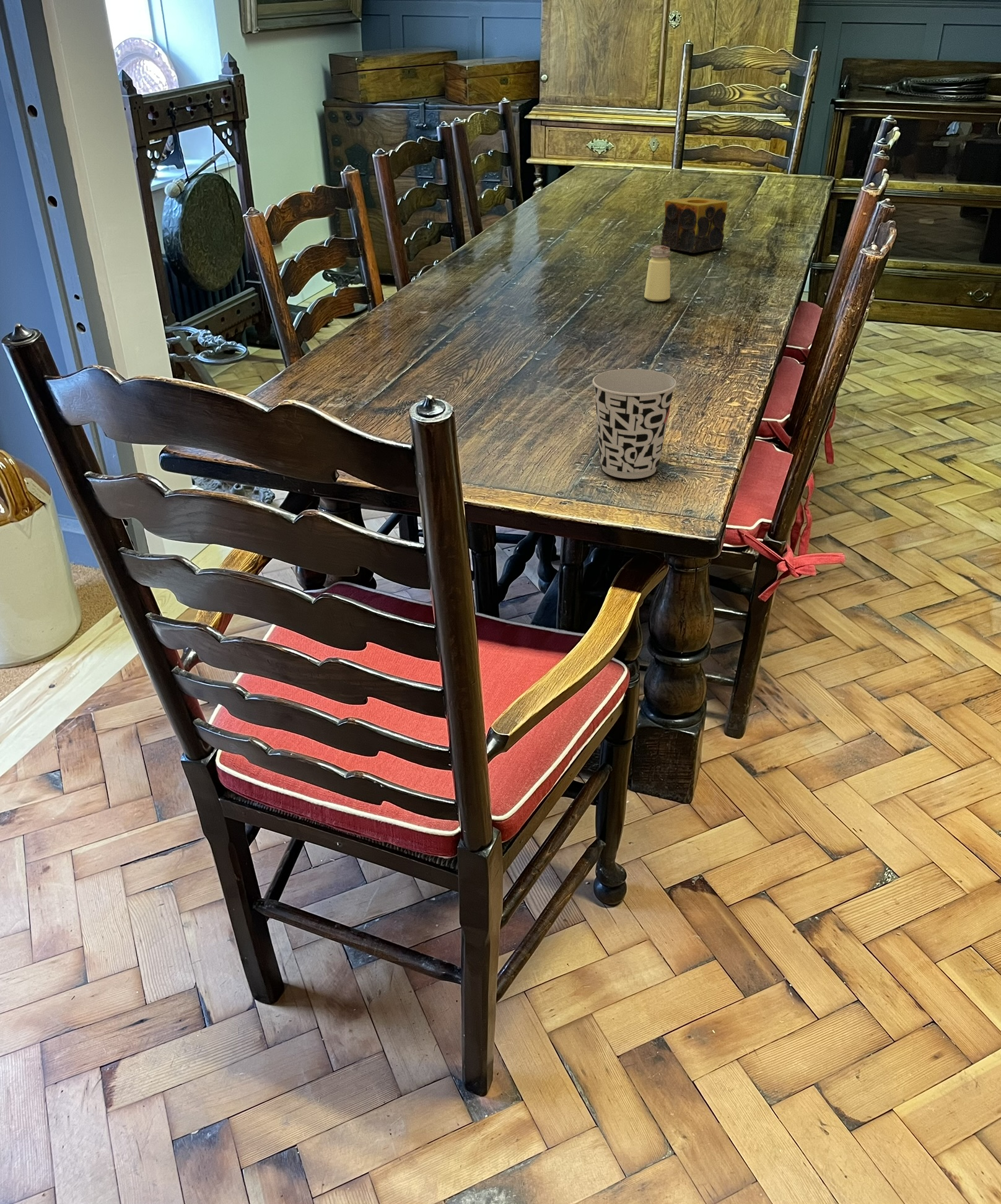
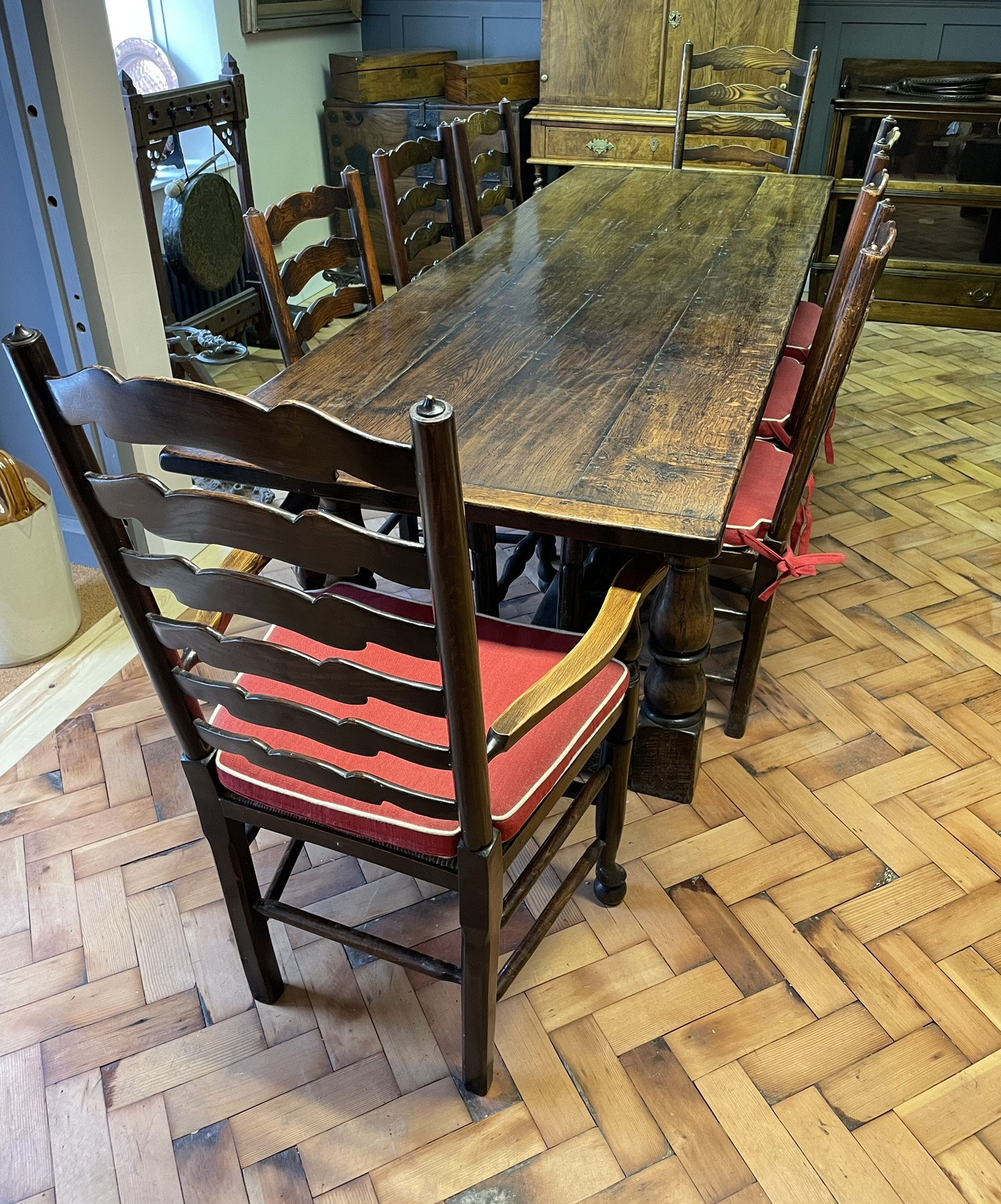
- saltshaker [644,245,671,302]
- candle [660,196,728,253]
- cup [592,369,677,479]
